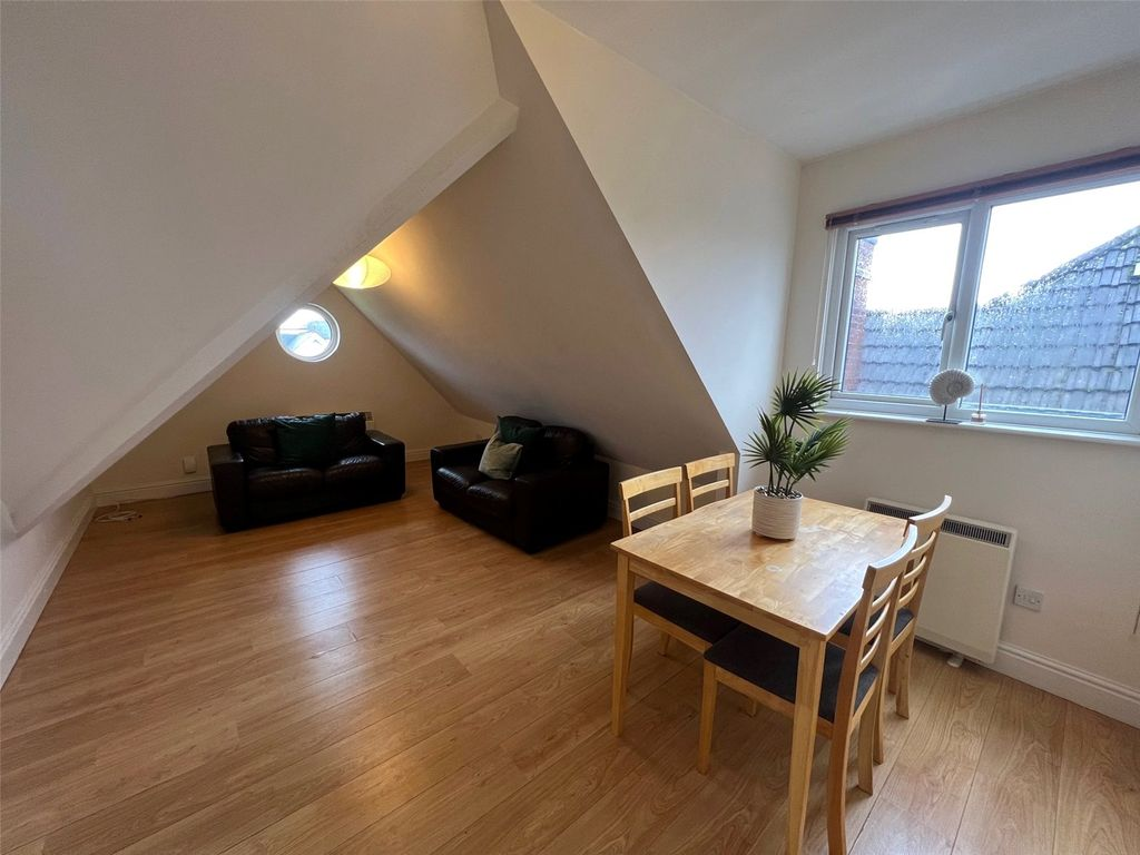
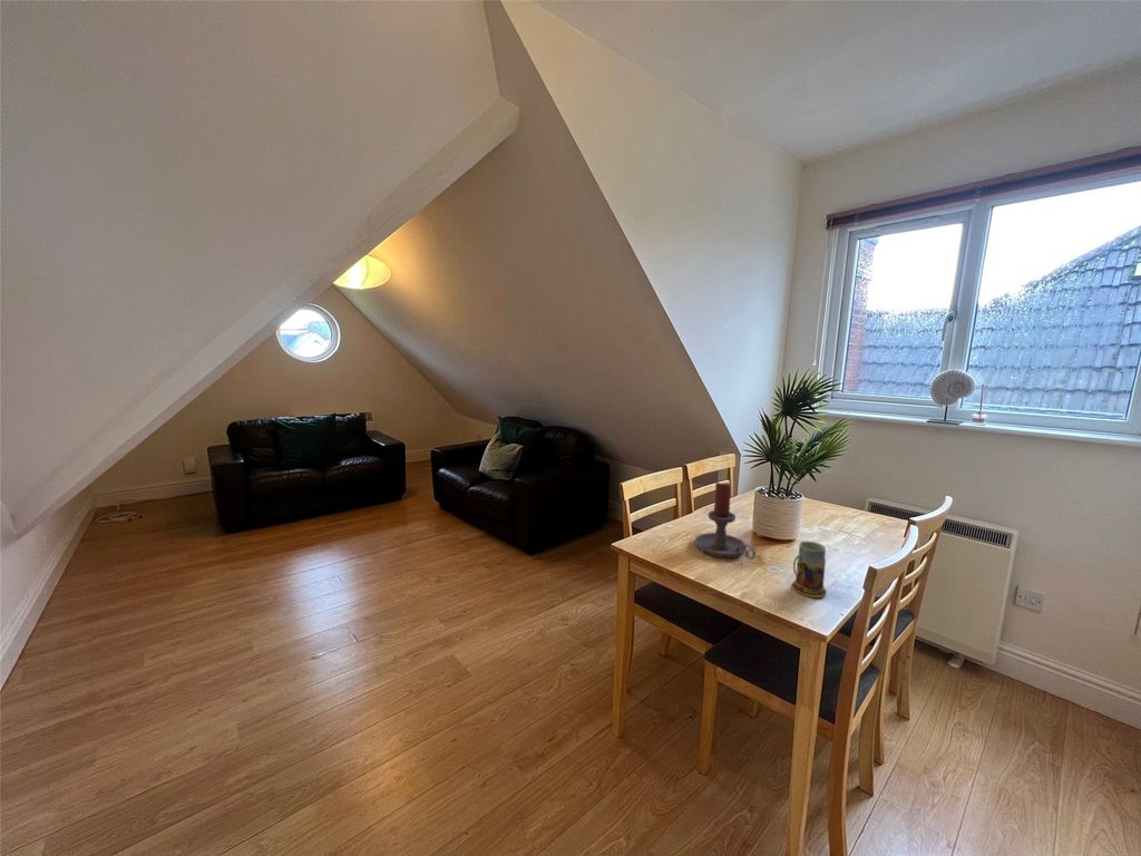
+ mug [791,541,828,599]
+ candle holder [693,480,757,561]
